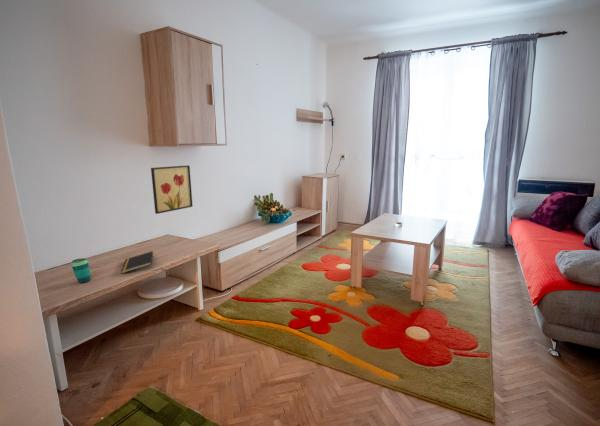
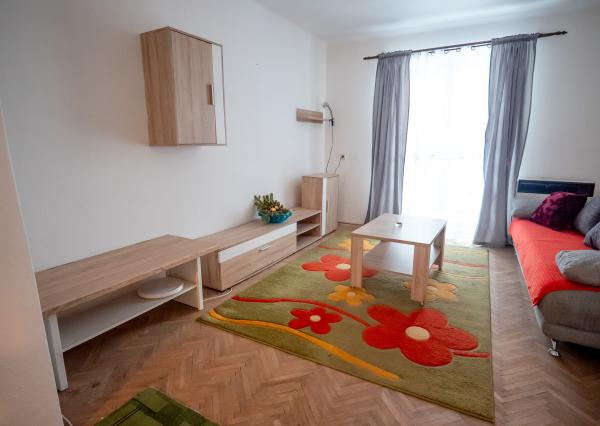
- notepad [120,250,154,274]
- wall art [150,164,194,215]
- cup [70,257,91,284]
